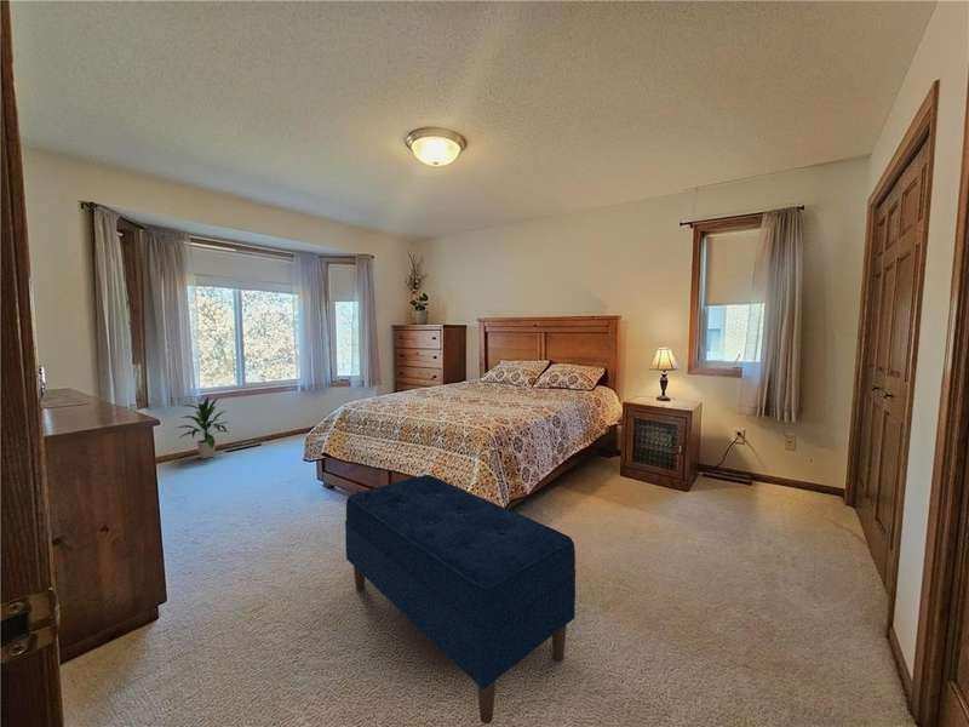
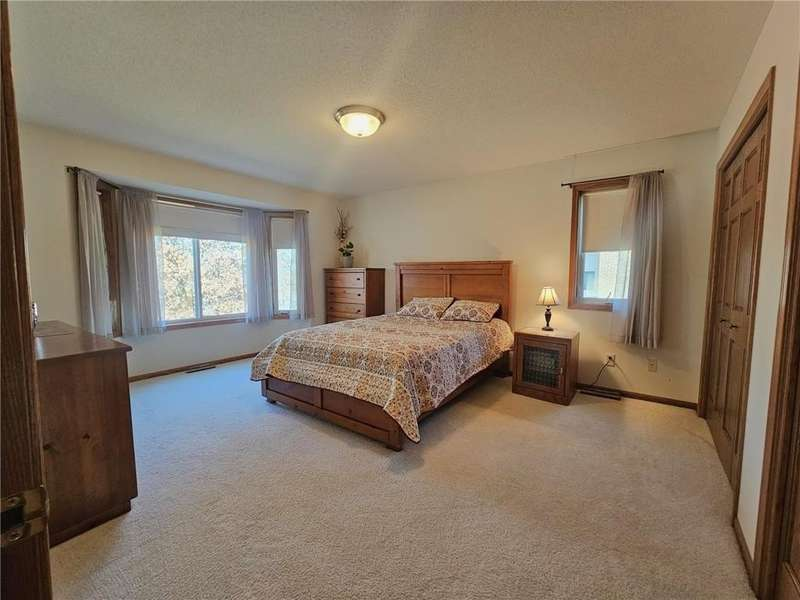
- indoor plant [173,395,230,459]
- bench [344,474,577,725]
